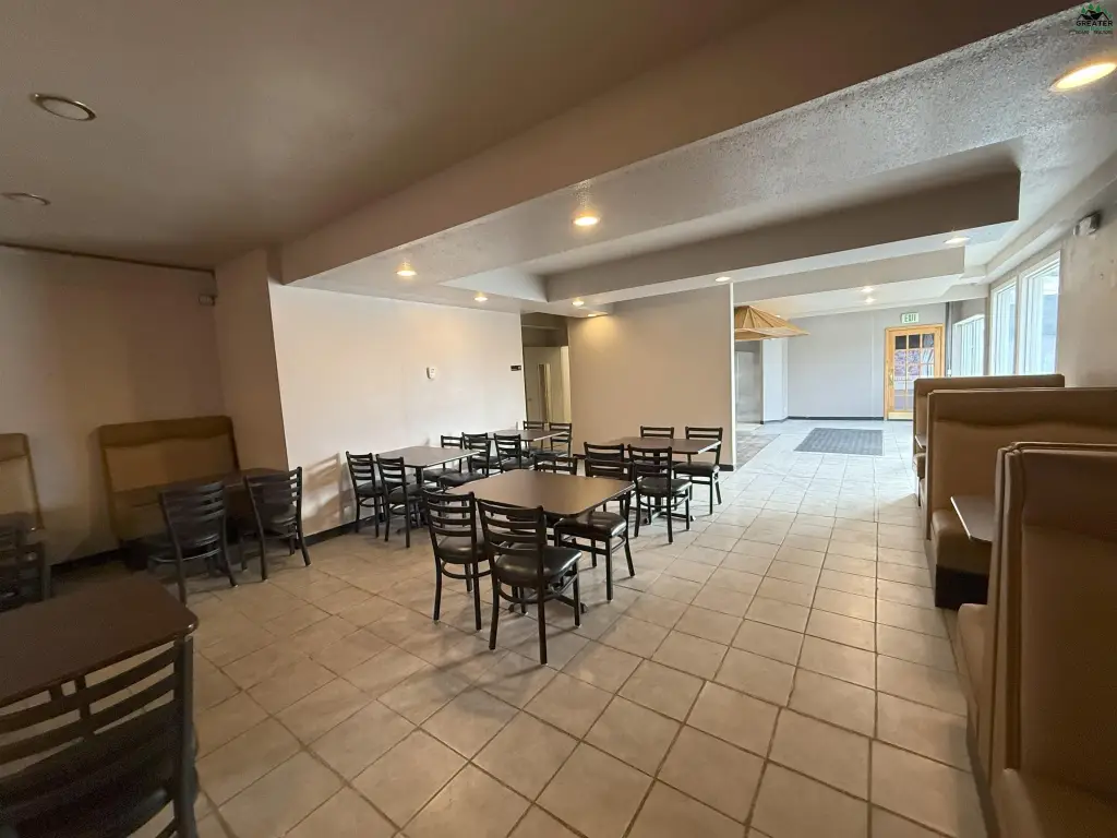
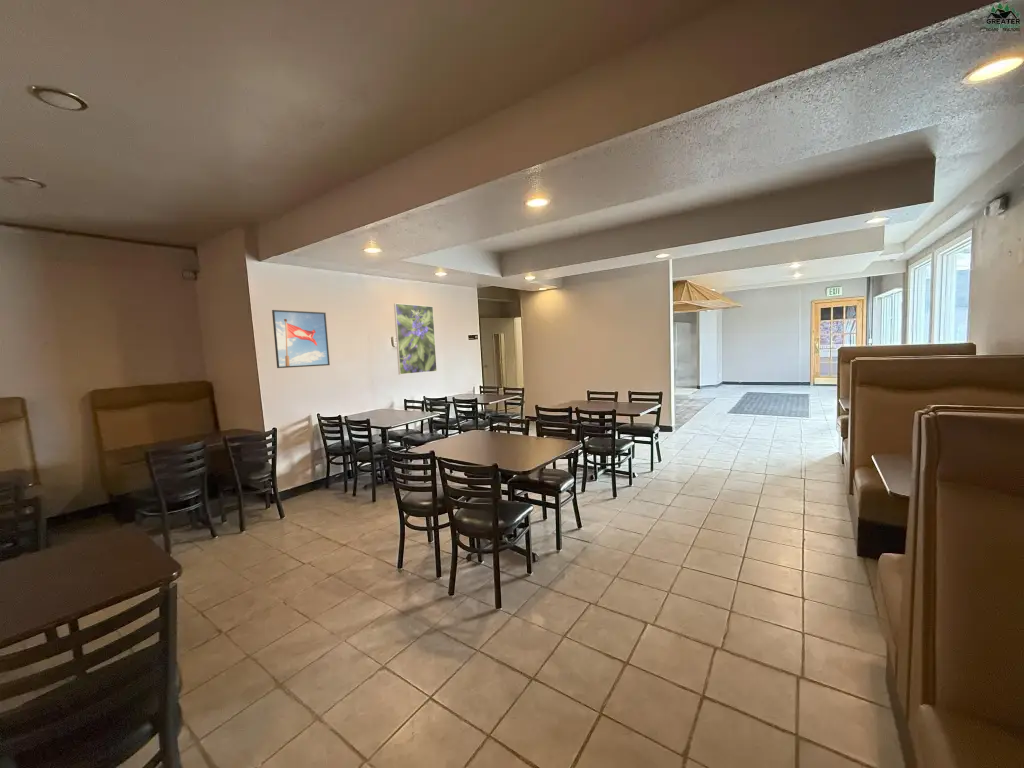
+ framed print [393,303,438,375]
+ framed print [271,309,331,369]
